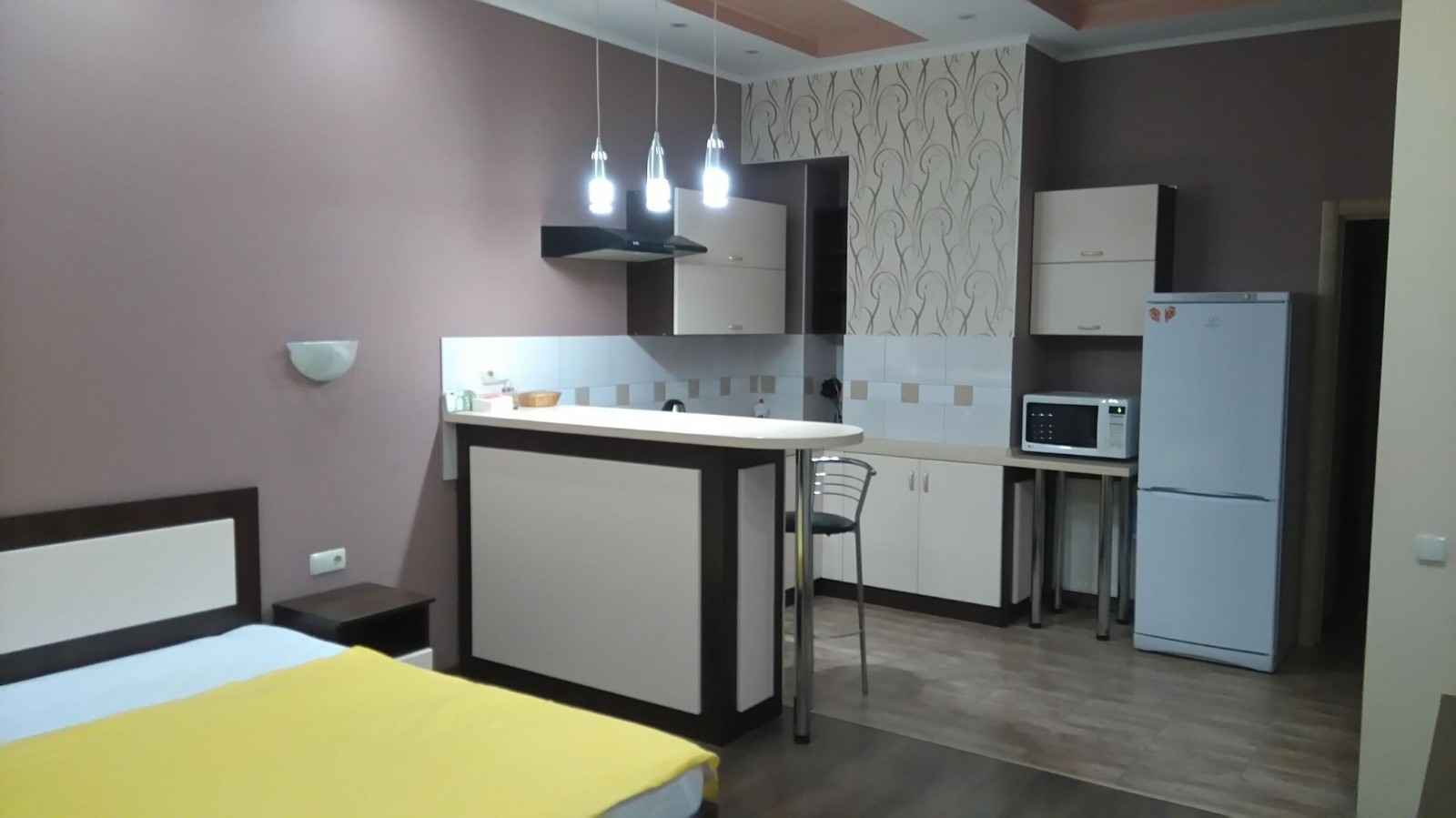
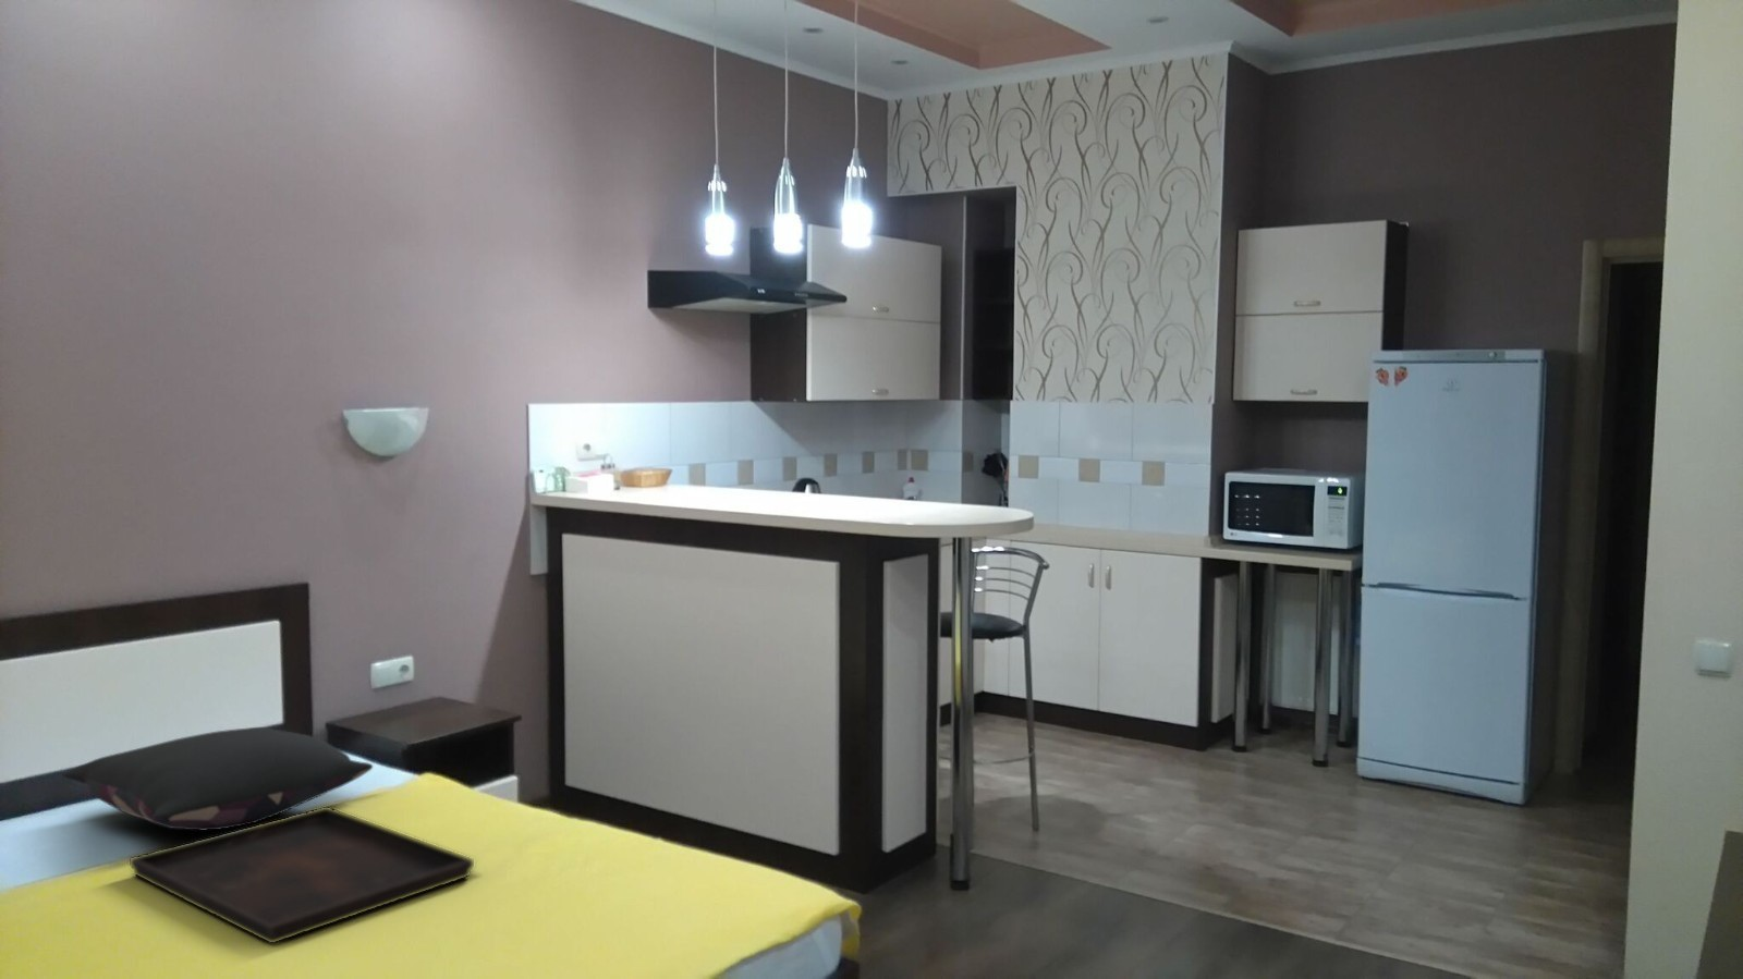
+ pillow [62,726,374,832]
+ serving tray [128,805,475,944]
